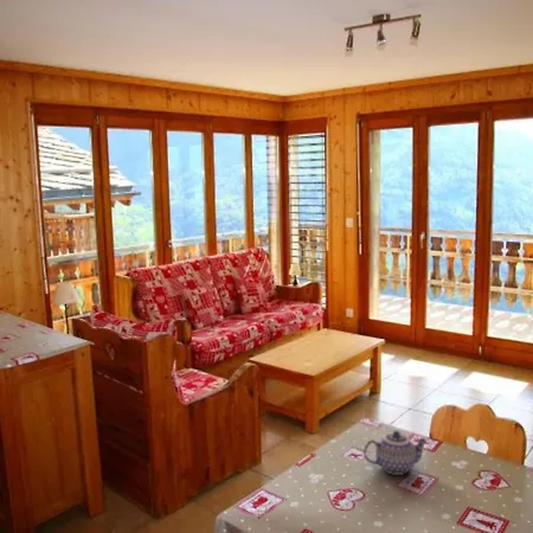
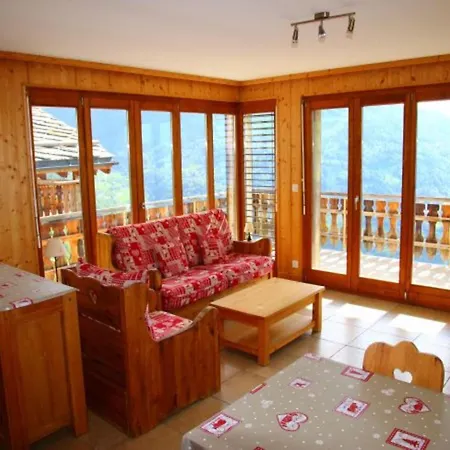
- teapot [362,430,429,476]
